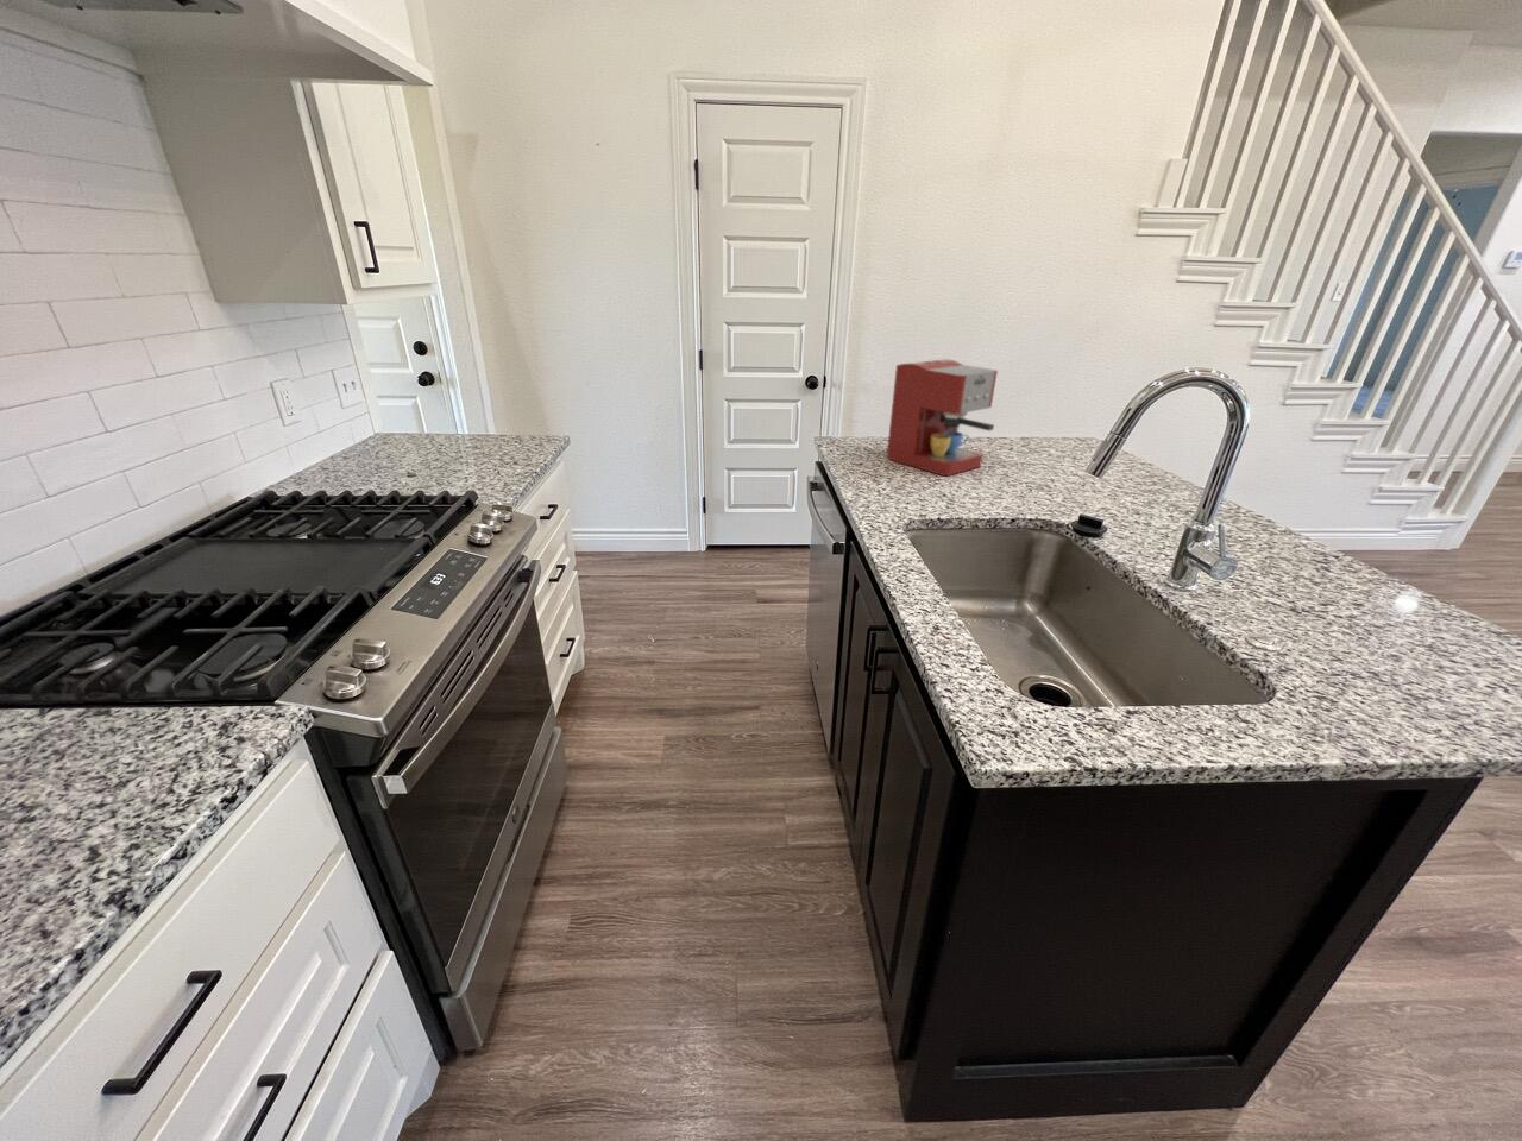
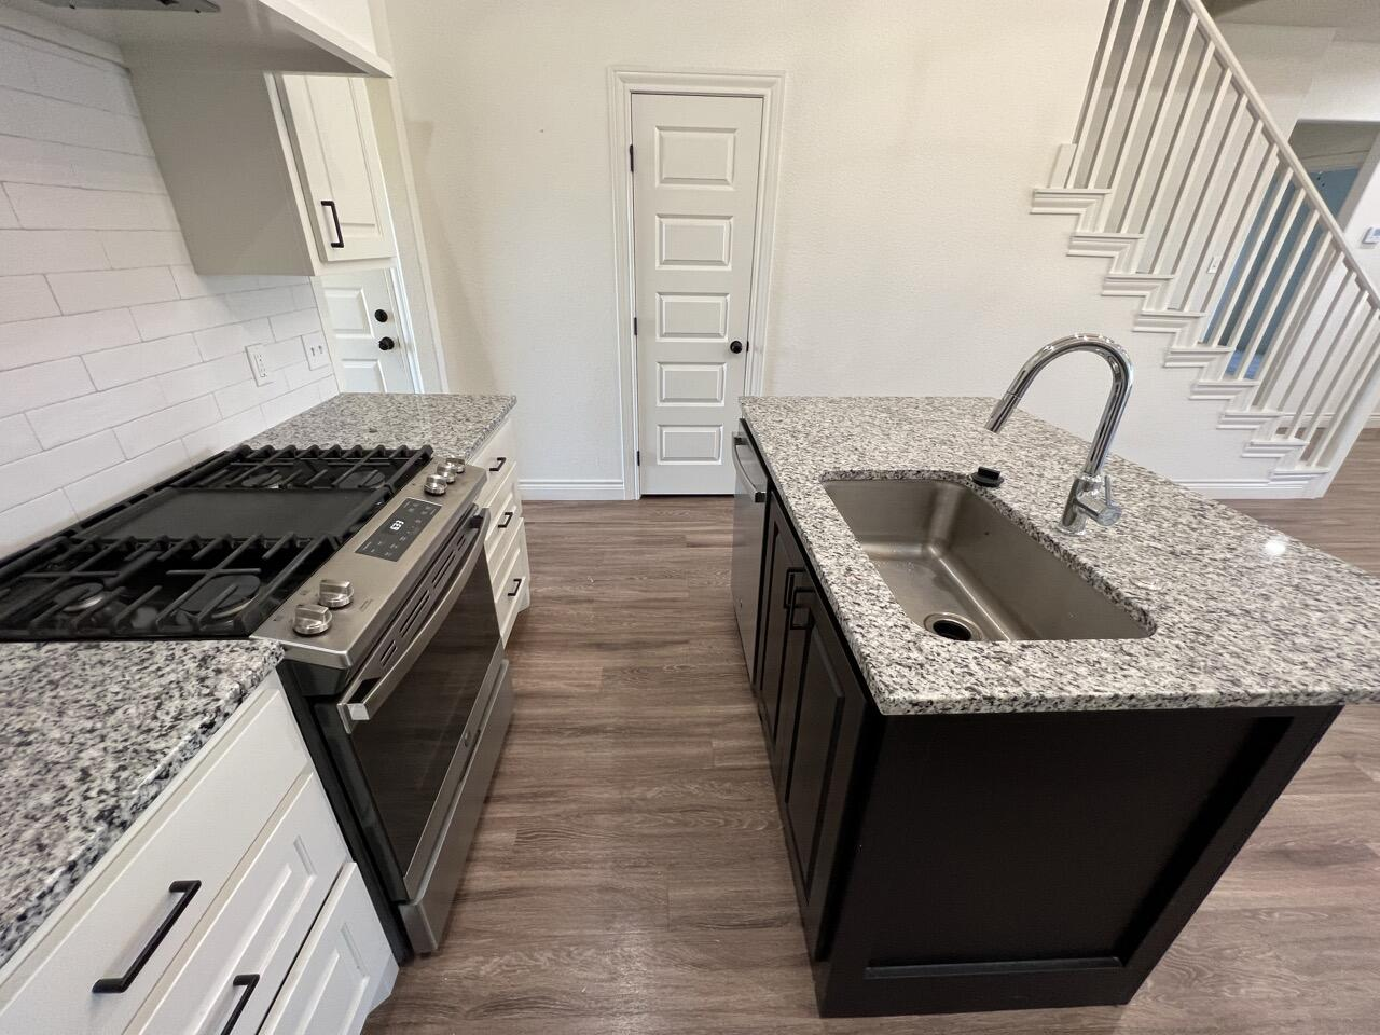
- coffee maker [886,357,998,477]
